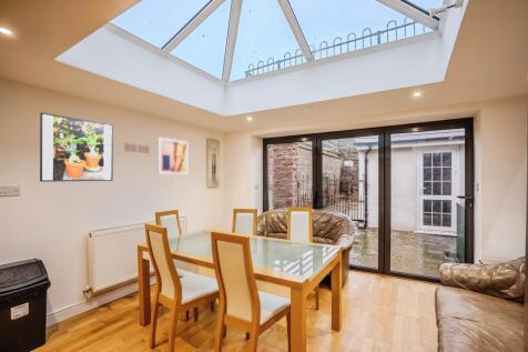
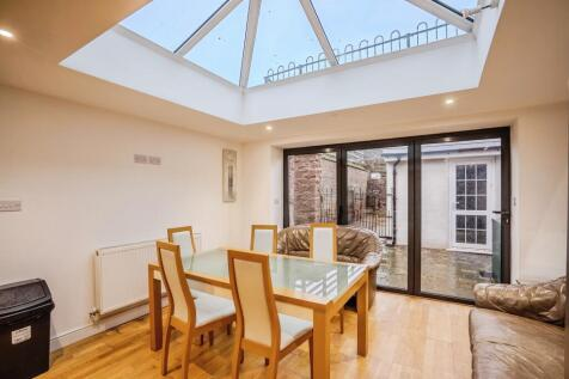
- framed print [39,111,114,183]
- wall art [156,137,189,175]
